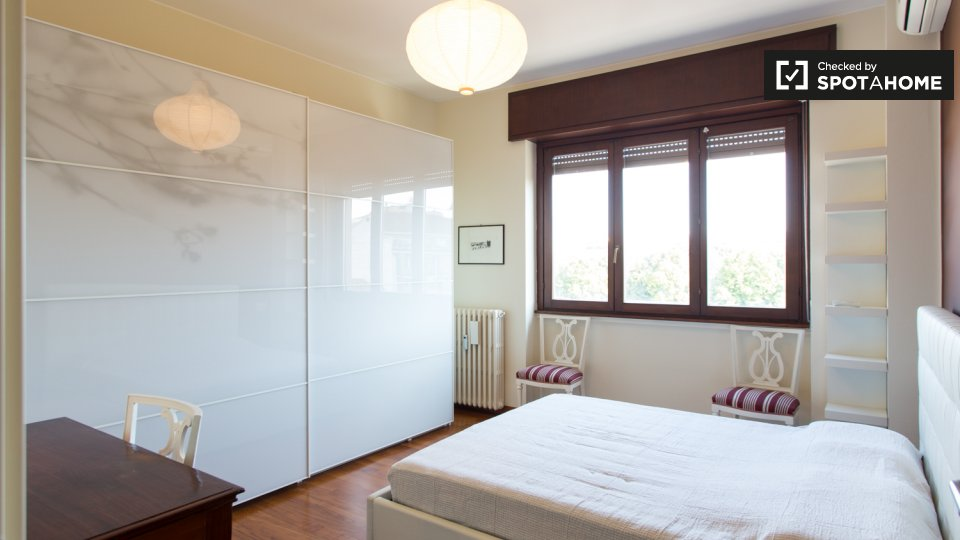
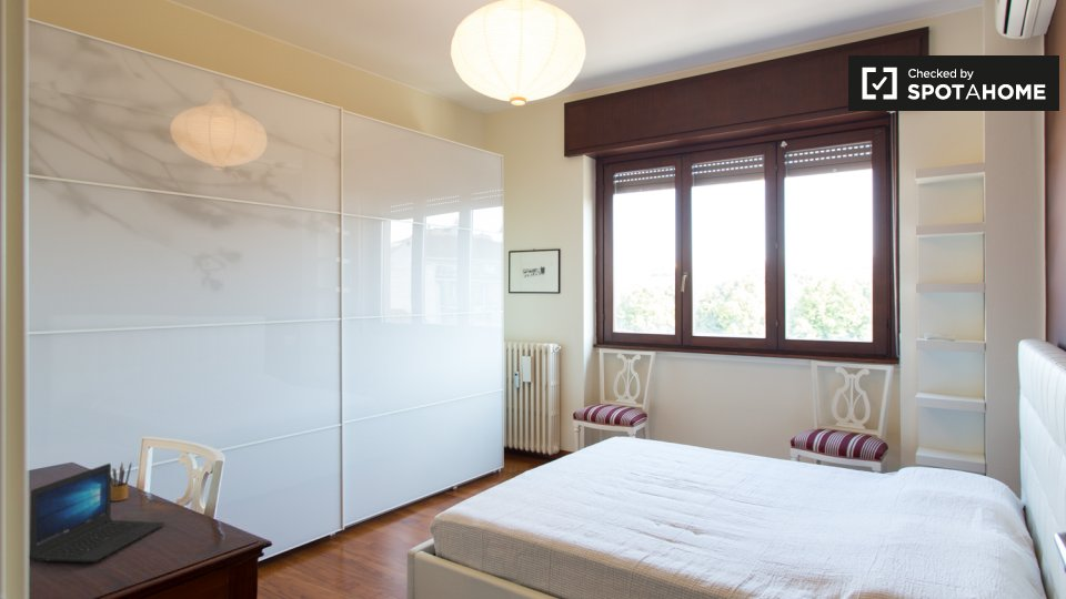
+ pencil box [111,461,132,502]
+ laptop [29,463,165,564]
